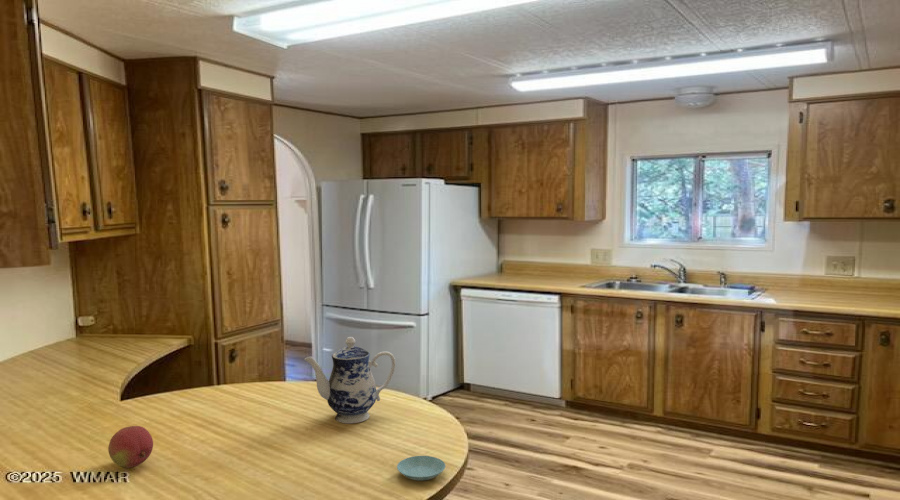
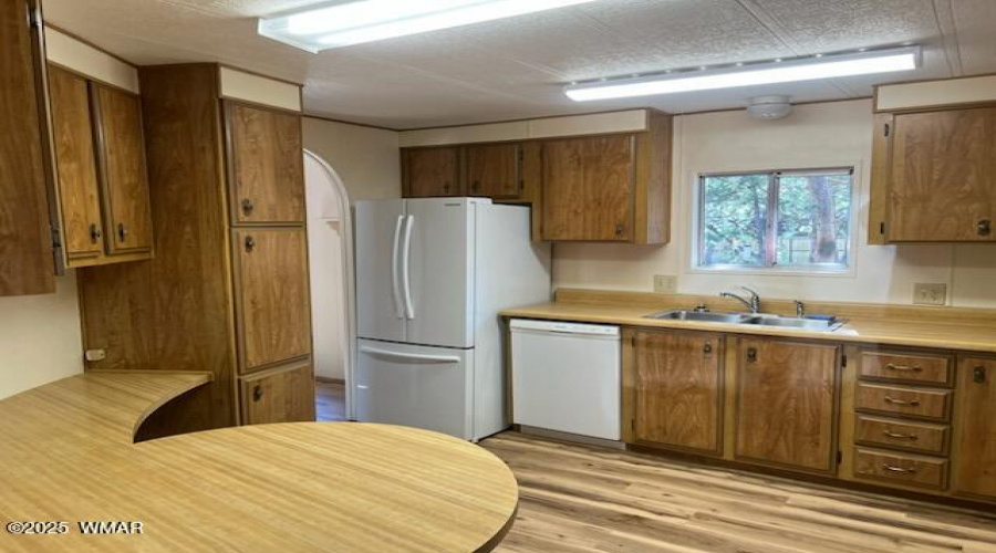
- teapot [303,336,396,424]
- fruit [107,425,154,469]
- saucer [396,455,446,482]
